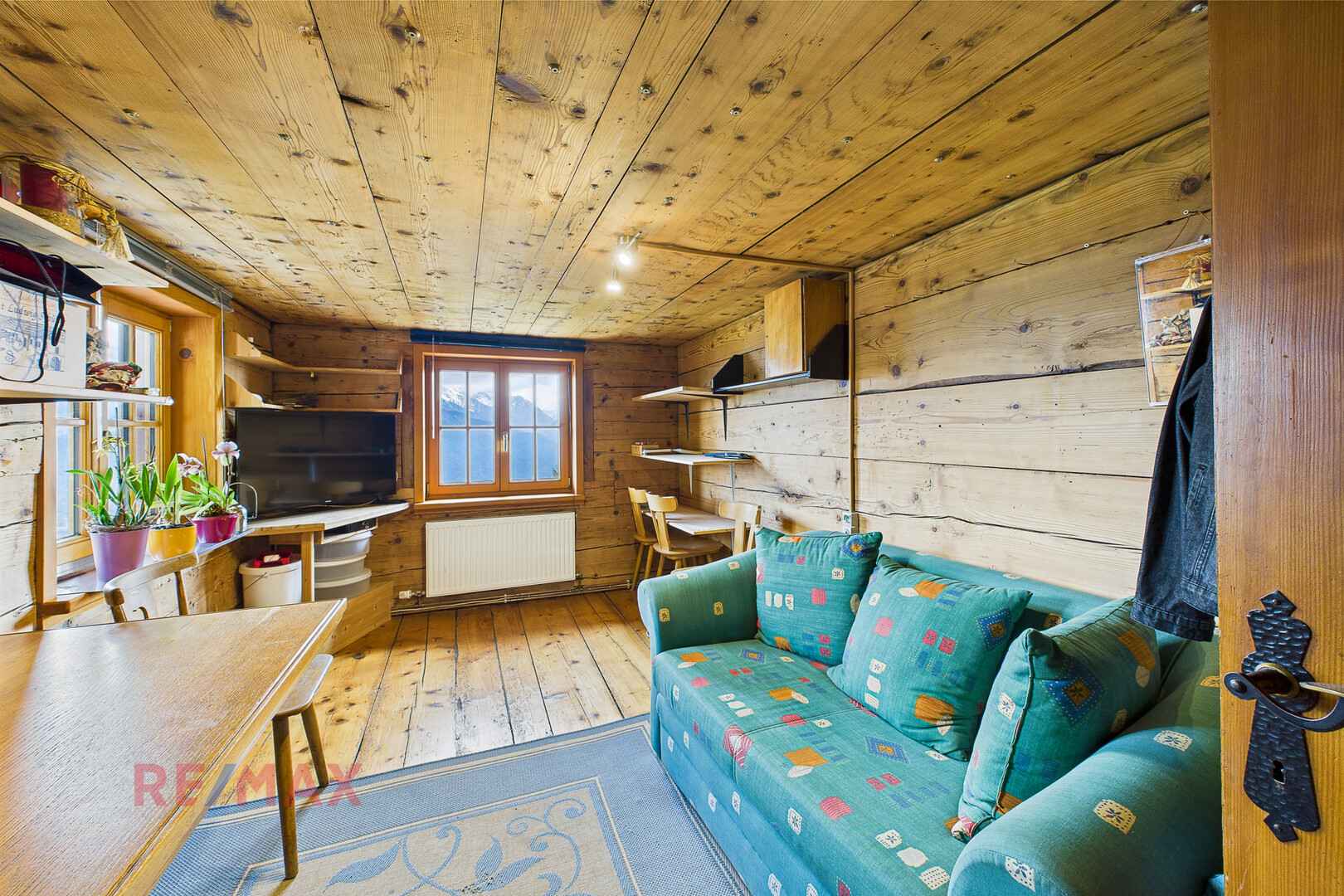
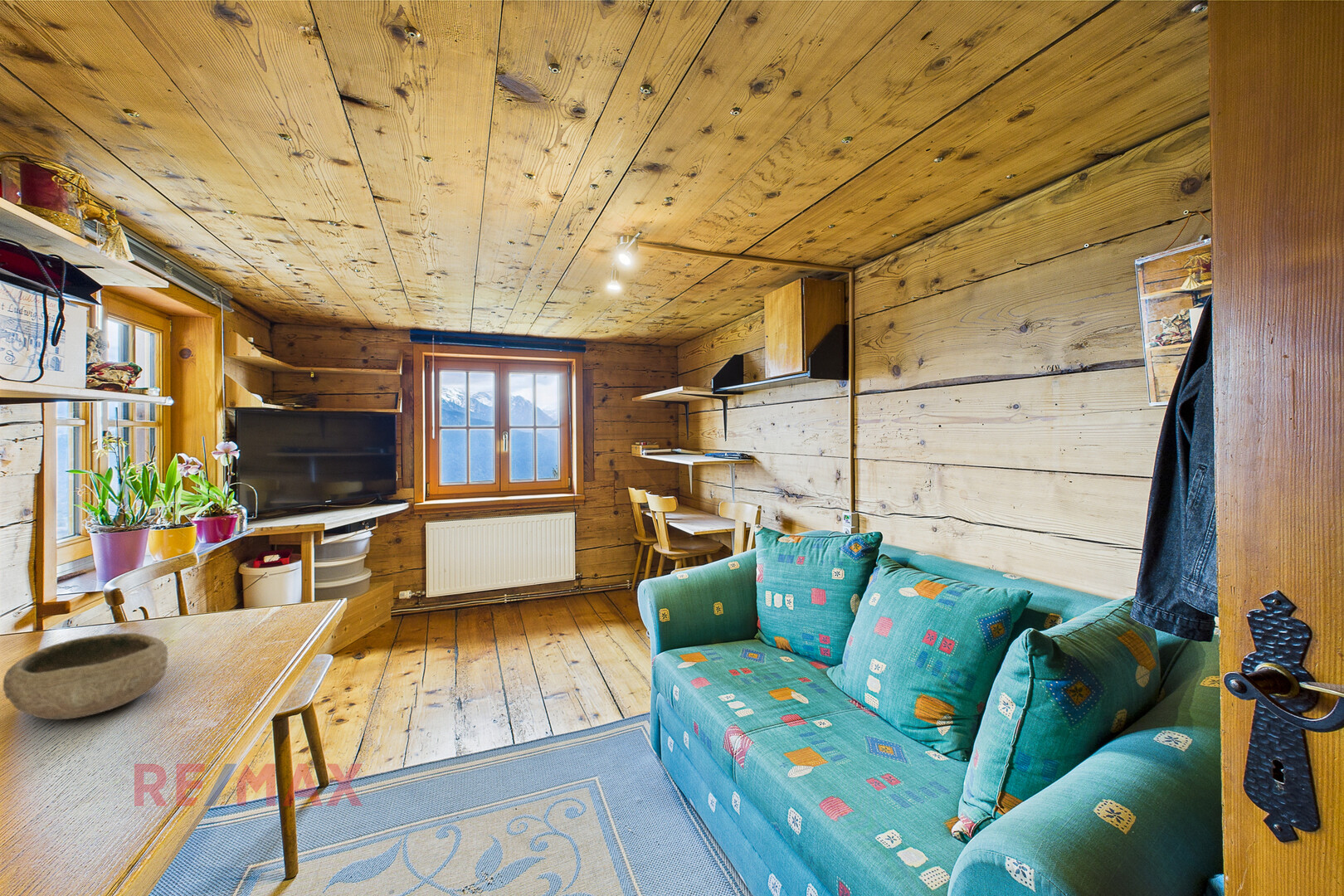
+ bowl [2,632,168,720]
